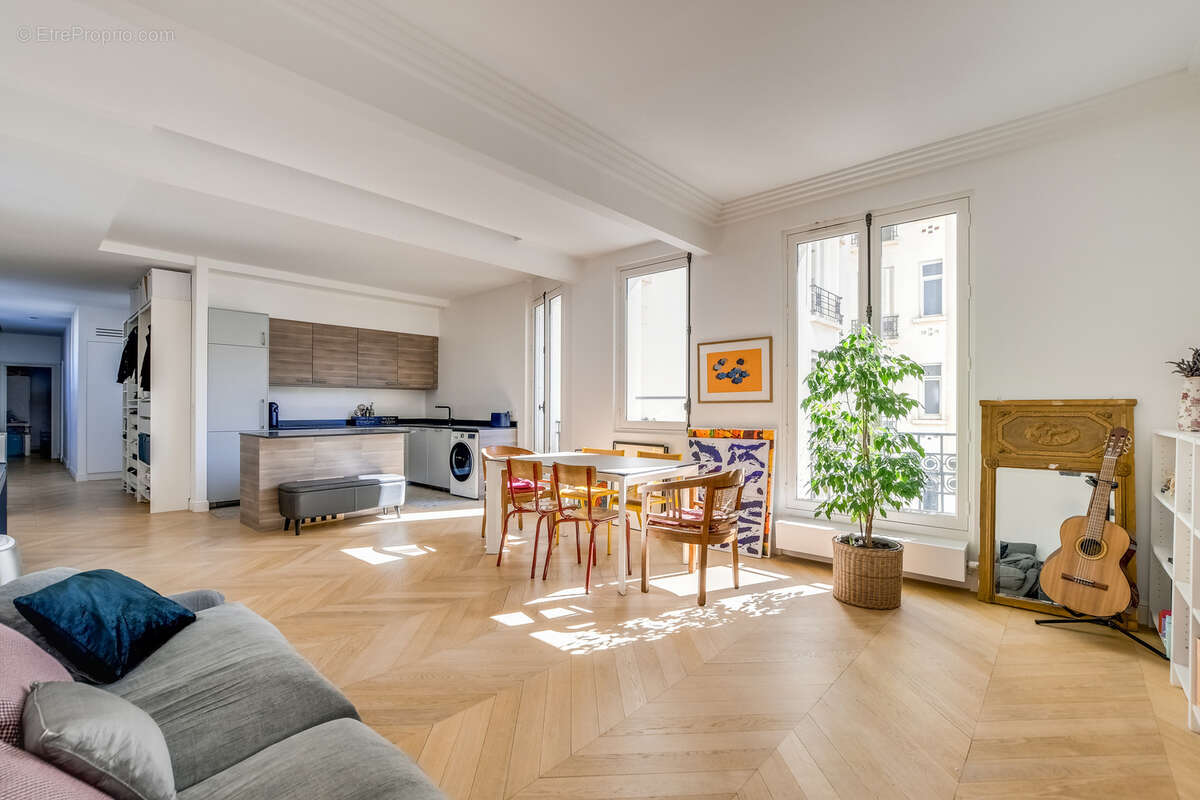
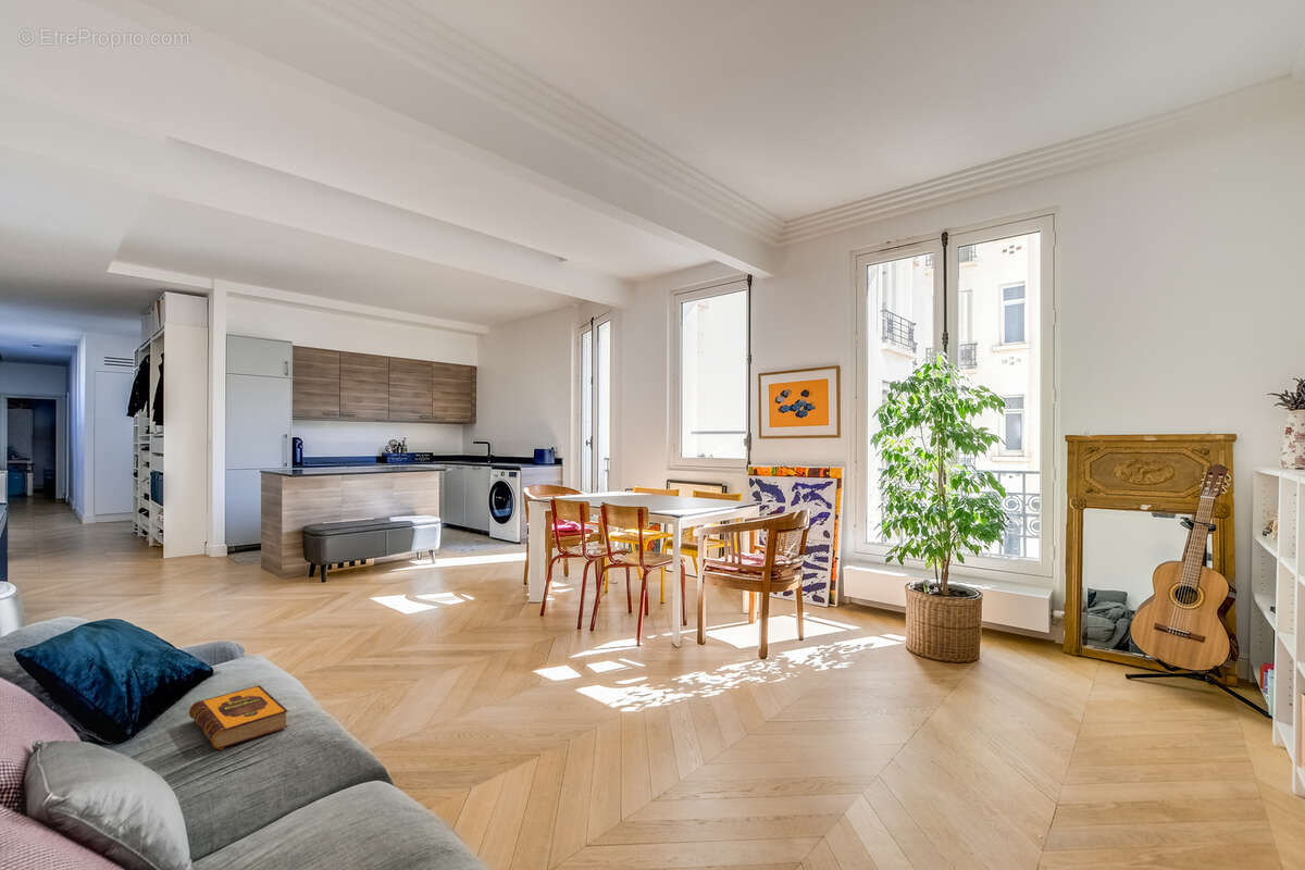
+ hardback book [188,684,289,750]
